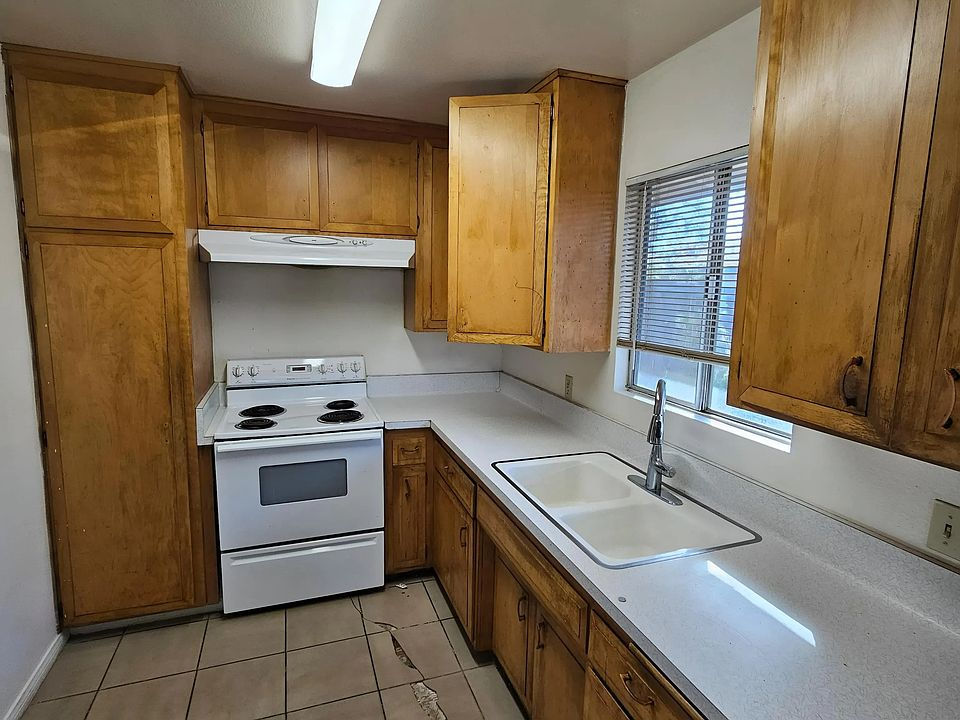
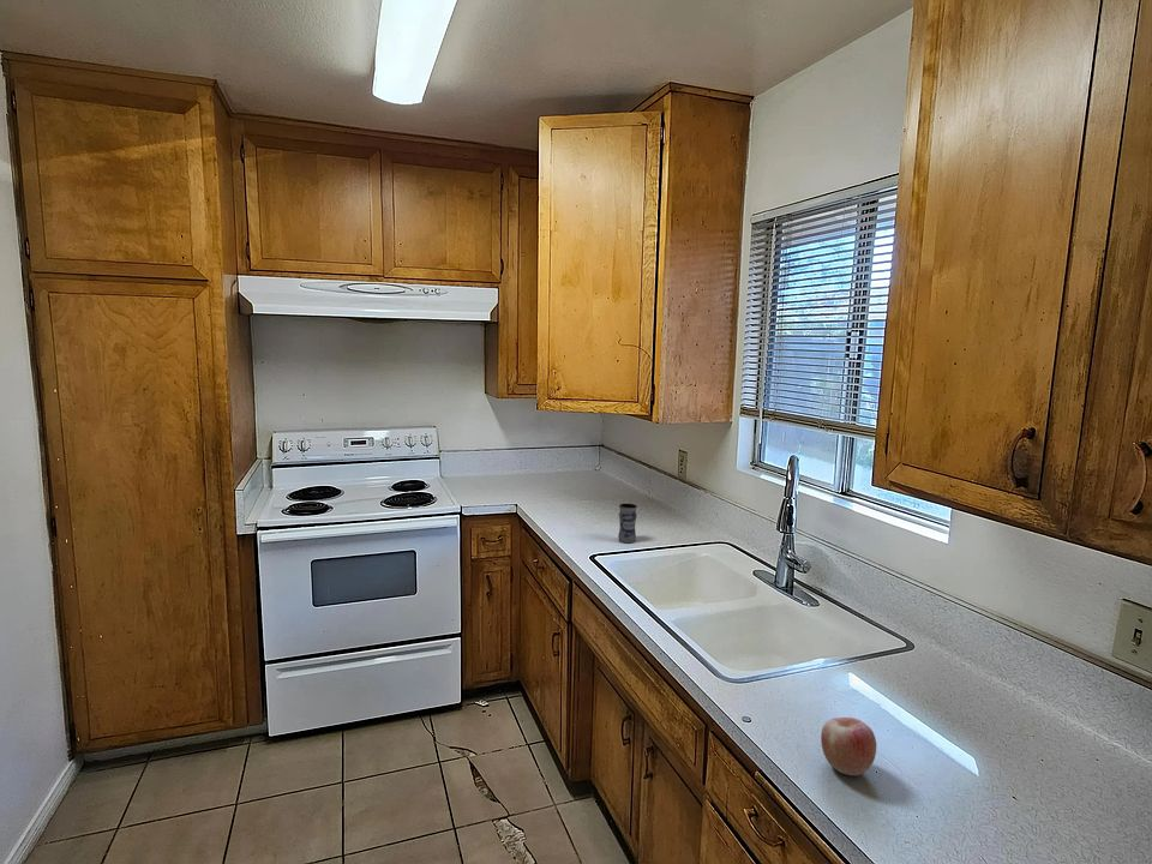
+ jar [617,503,638,544]
+ apple [820,716,877,776]
